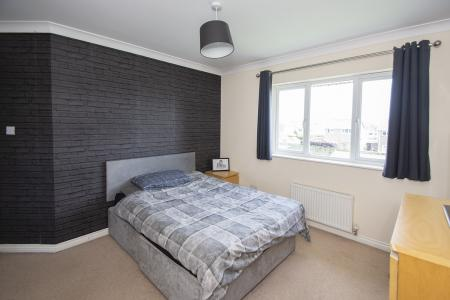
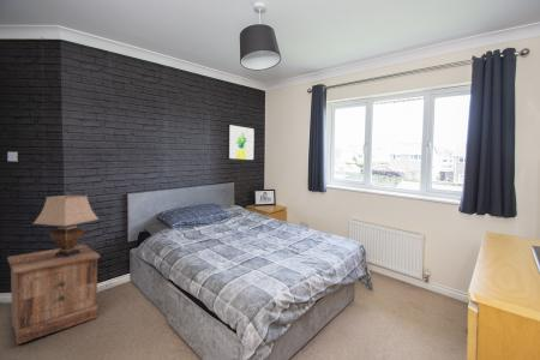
+ nightstand [6,244,102,346]
+ wall art [226,122,256,162]
+ table lamp [32,194,100,258]
